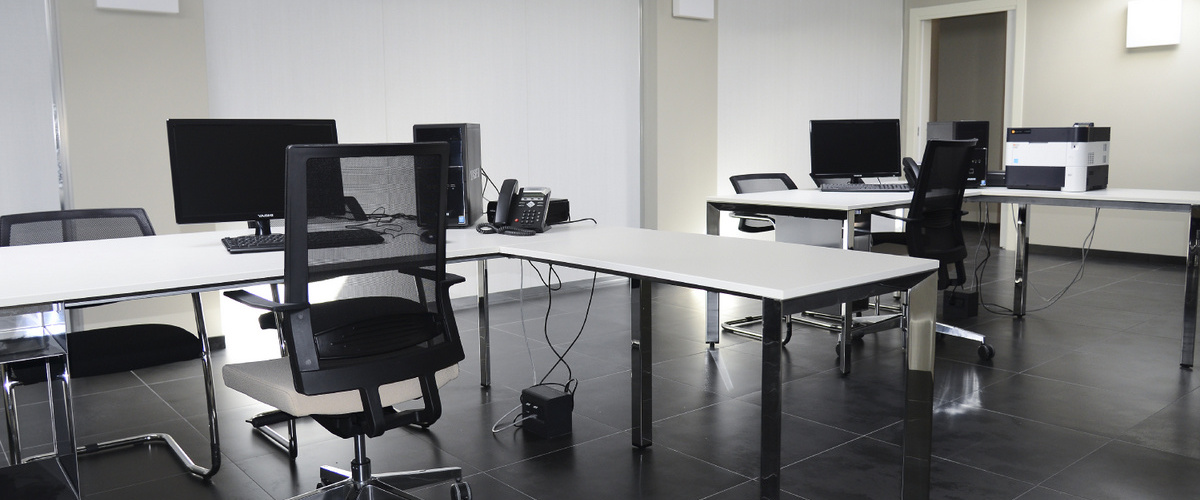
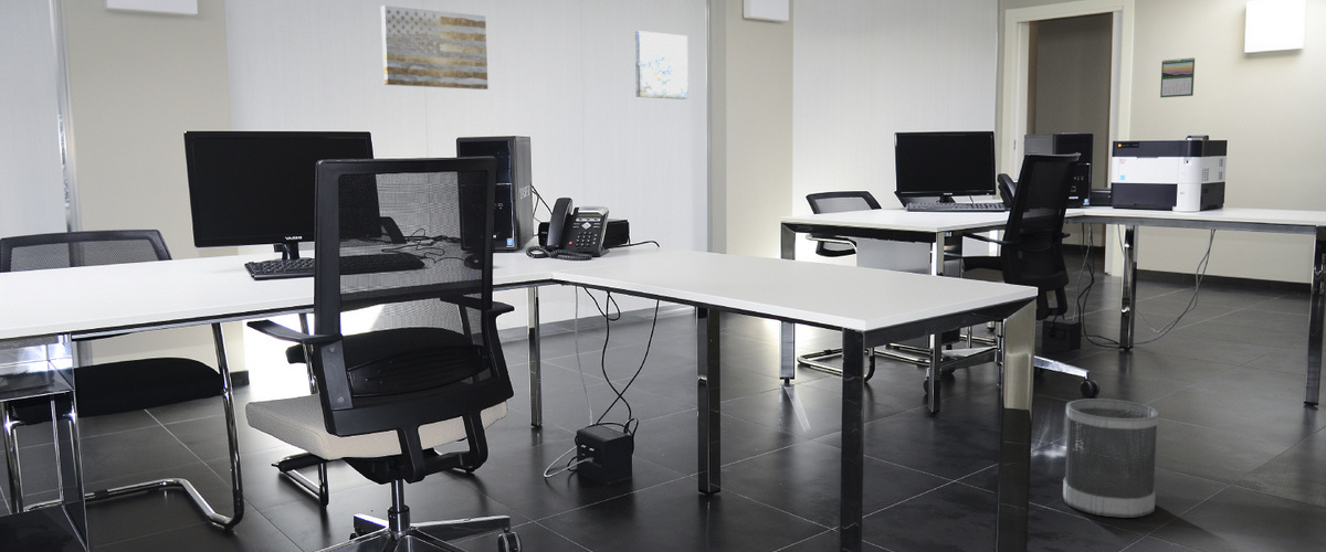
+ wall art [380,4,490,91]
+ calendar [1159,56,1196,98]
+ wastebasket [1062,397,1160,519]
+ wall art [634,30,688,100]
